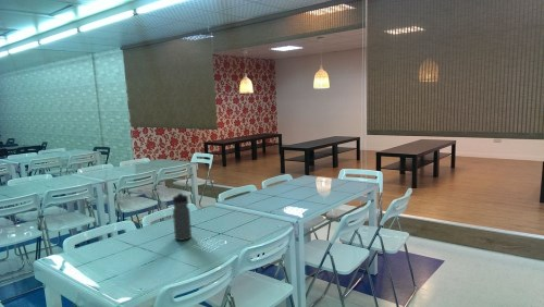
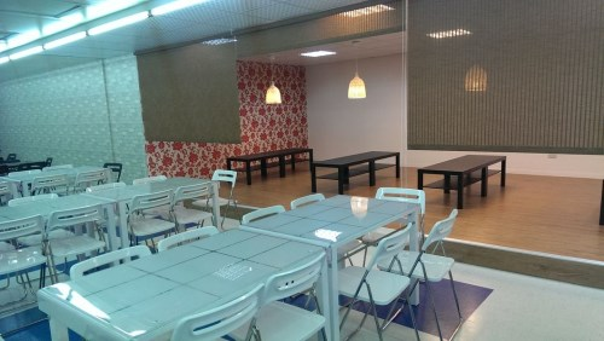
- water bottle [172,192,193,242]
